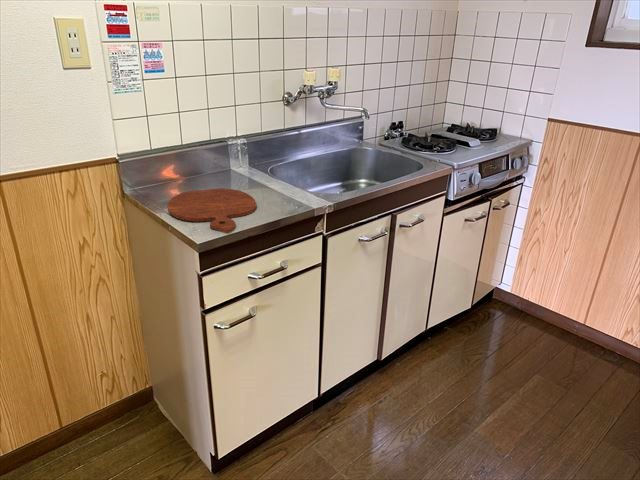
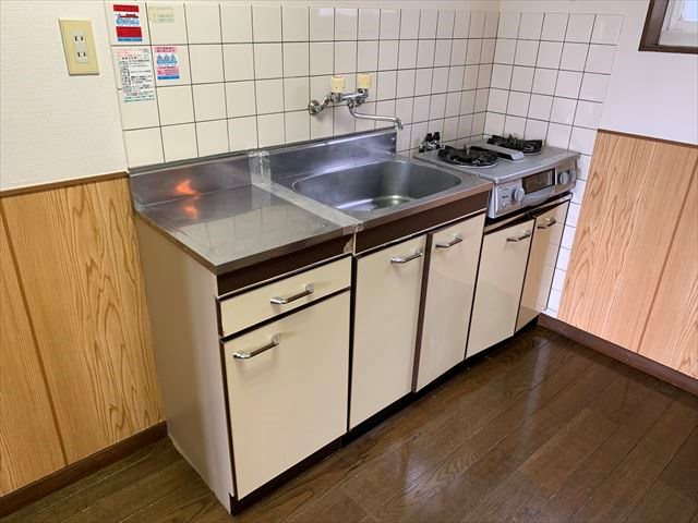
- cutting board [166,187,258,234]
